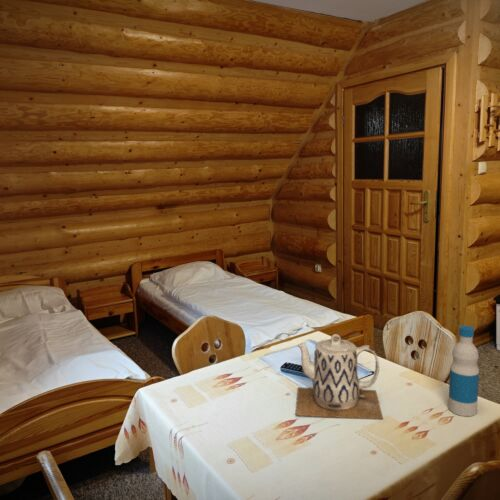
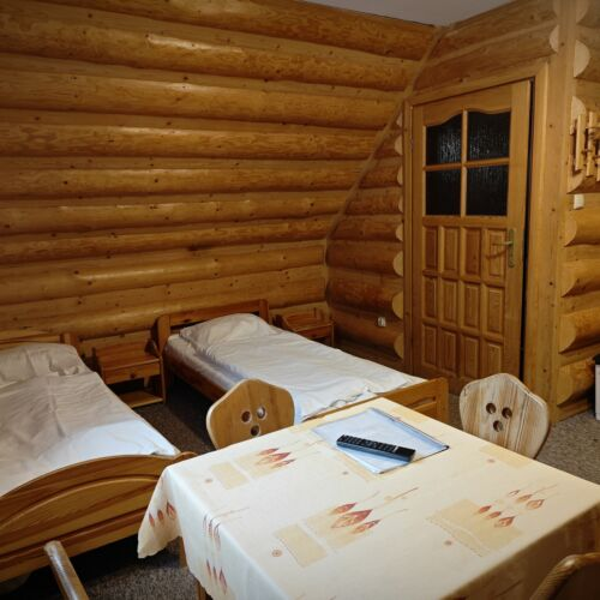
- teapot [294,333,384,420]
- bottle [447,325,480,417]
